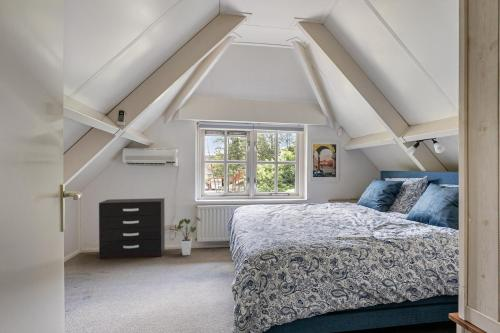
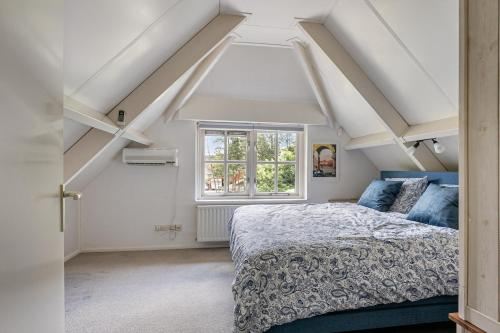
- dresser [98,197,166,260]
- house plant [176,216,202,256]
